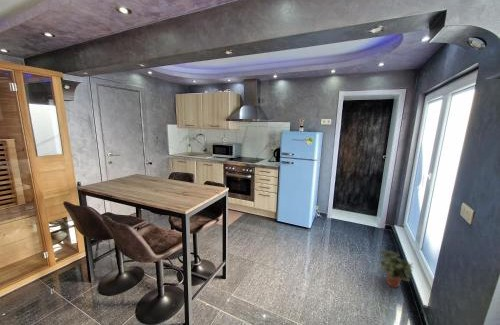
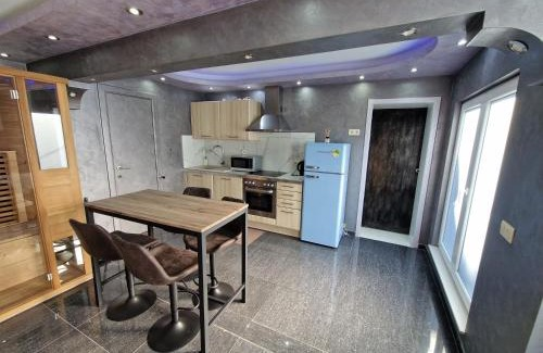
- potted plant [378,248,414,289]
